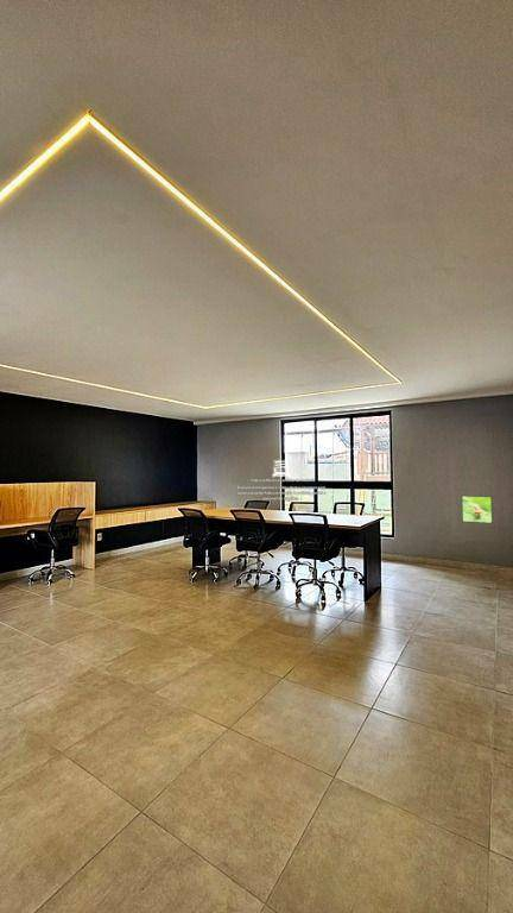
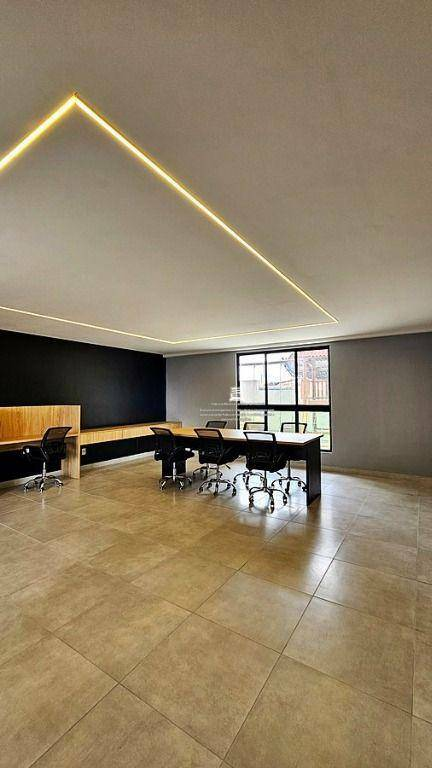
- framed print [460,495,494,525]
